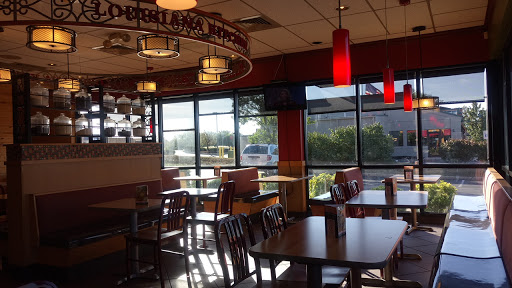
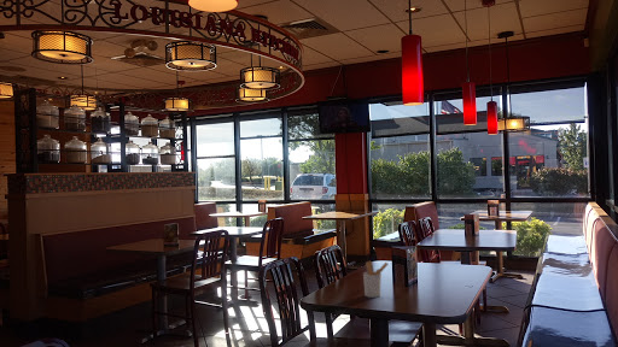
+ utensil holder [362,260,390,299]
